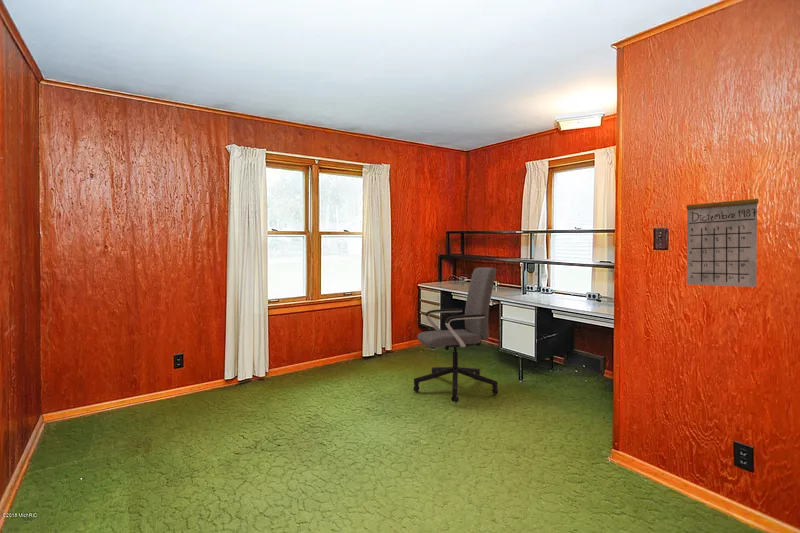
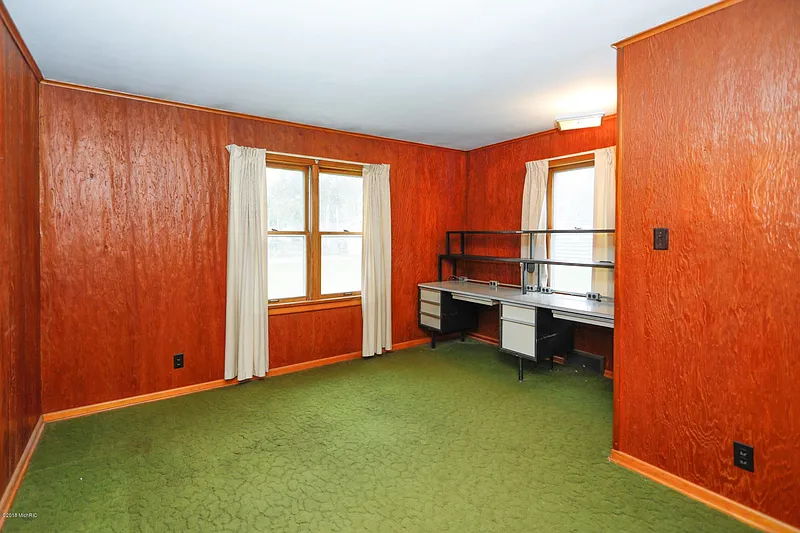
- office chair [412,266,499,404]
- calendar [685,181,760,288]
